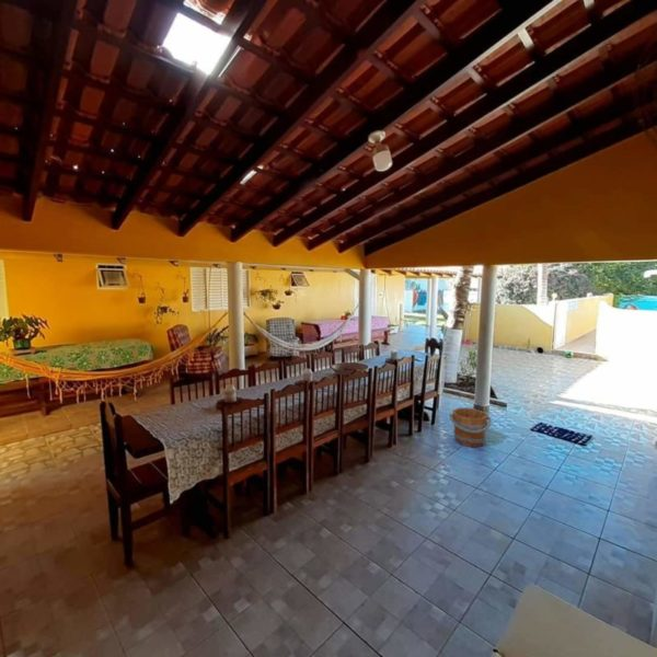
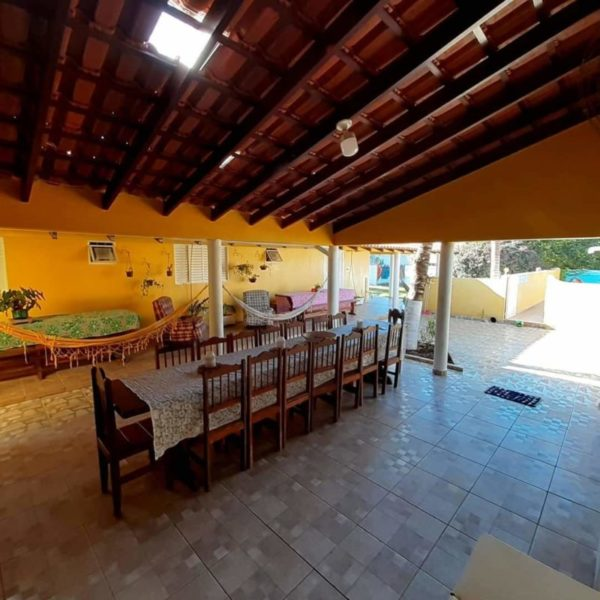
- bucket [448,406,492,448]
